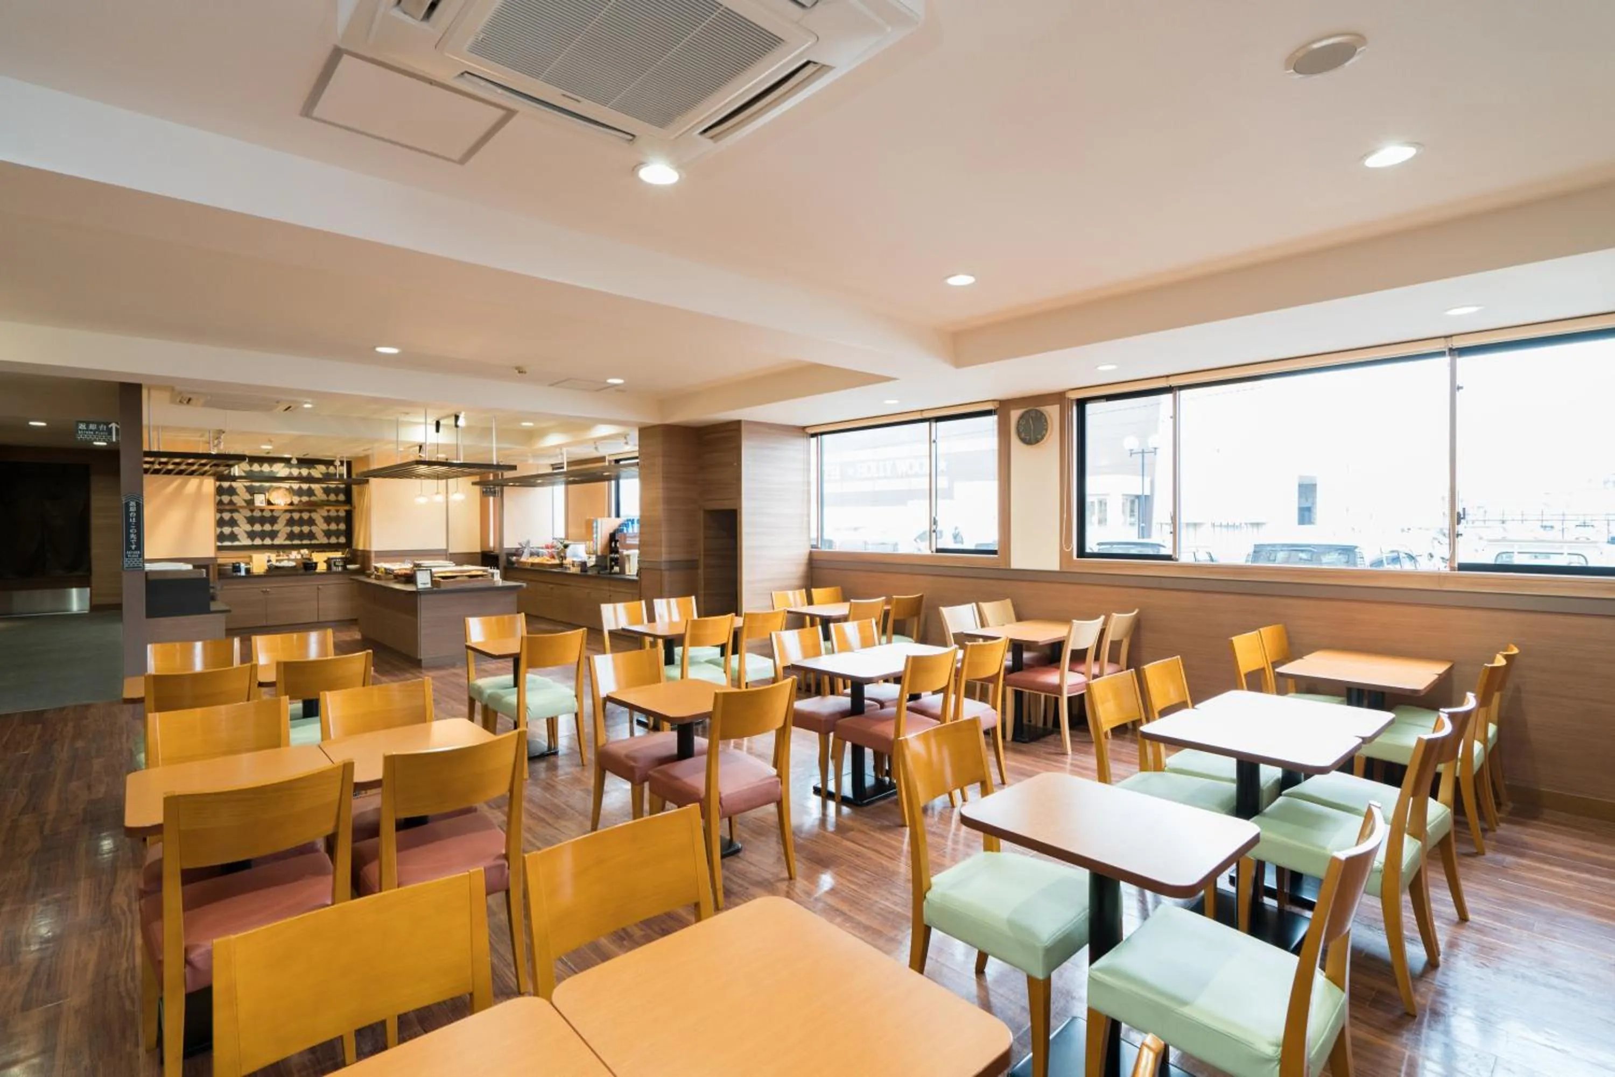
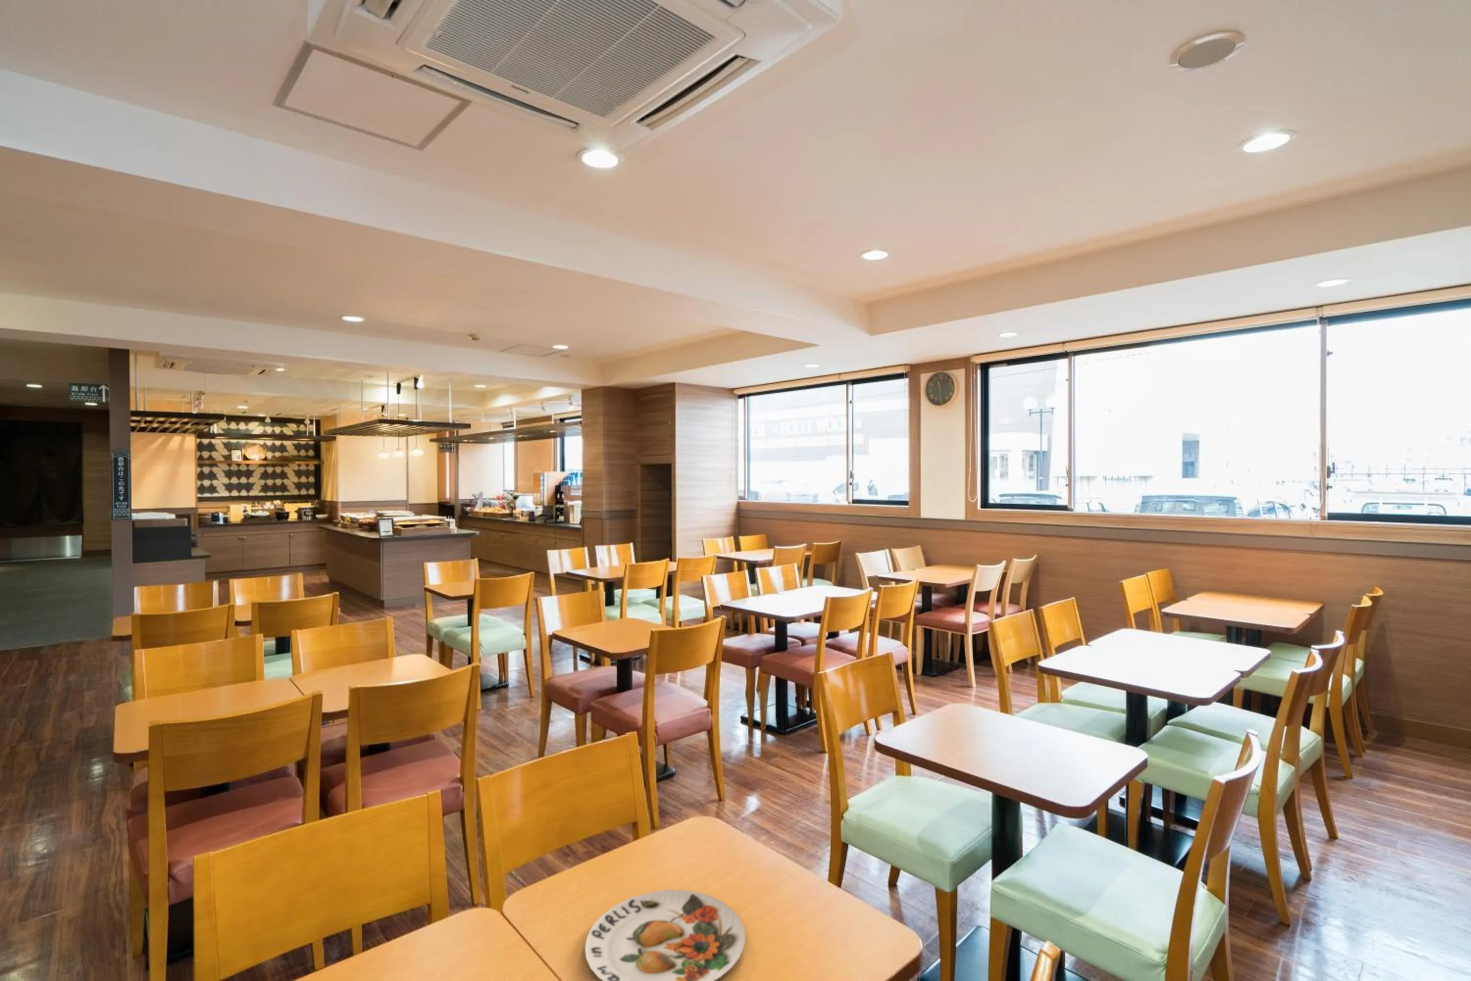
+ plate [585,889,746,981]
